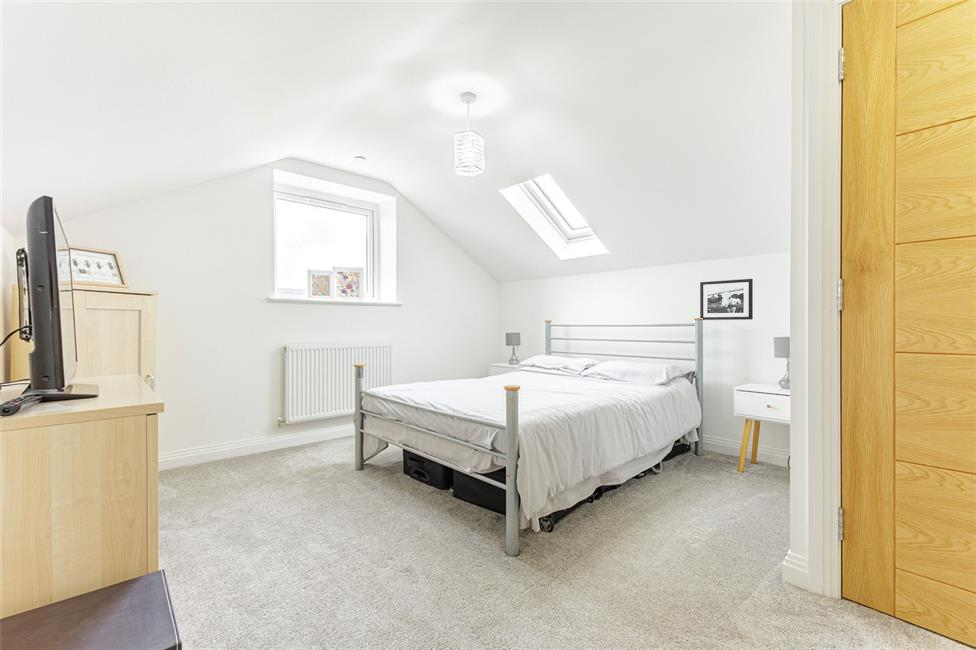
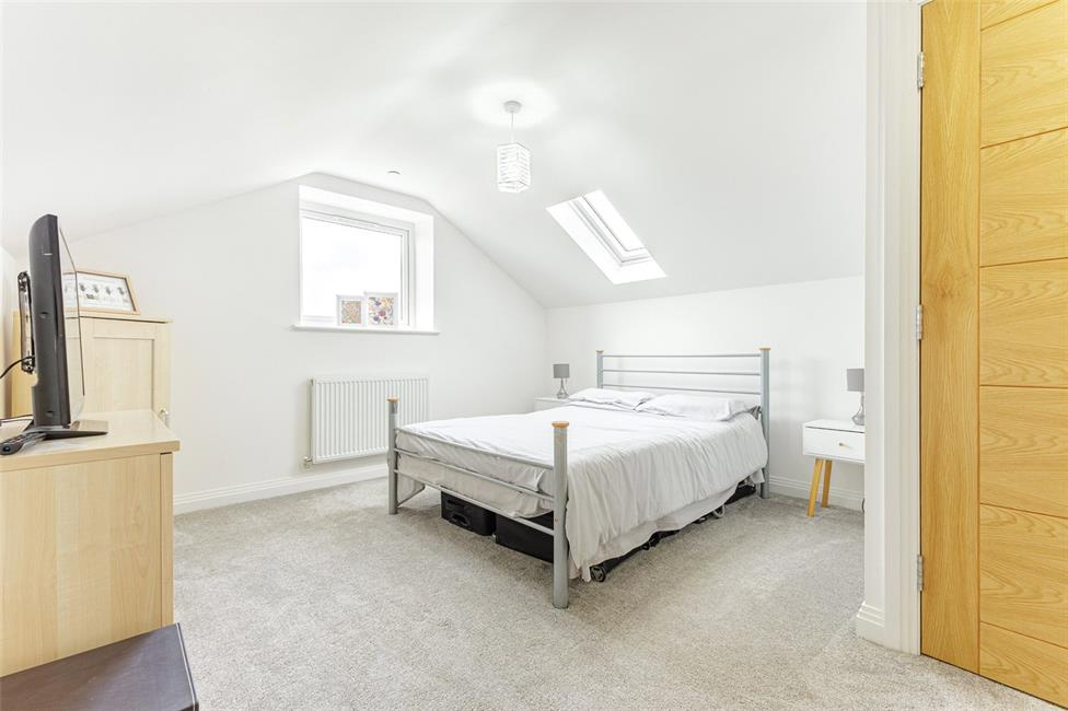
- picture frame [699,278,754,321]
